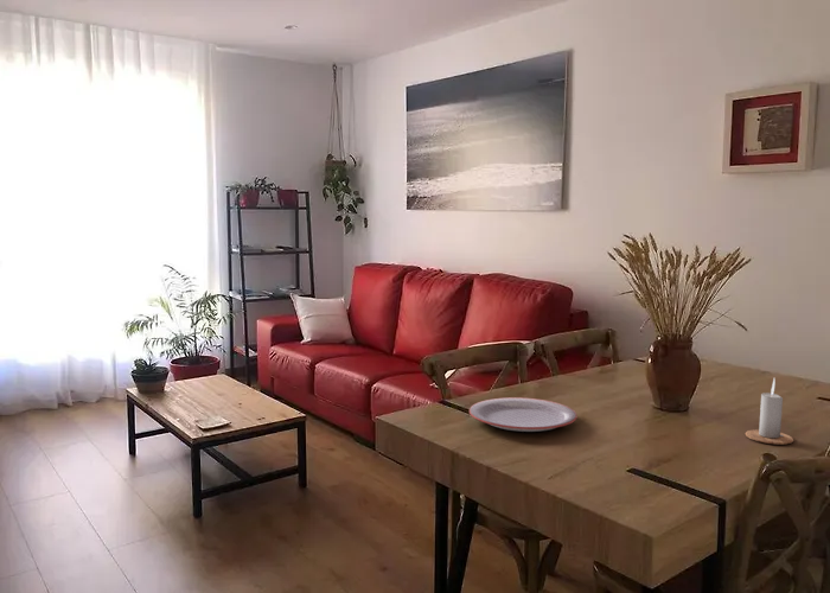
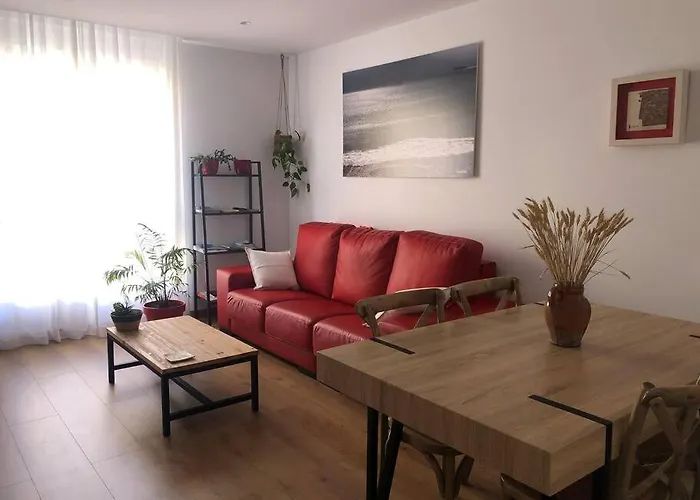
- candle [745,378,794,446]
- plate [468,396,579,433]
